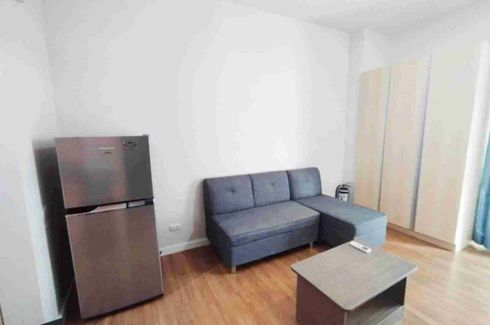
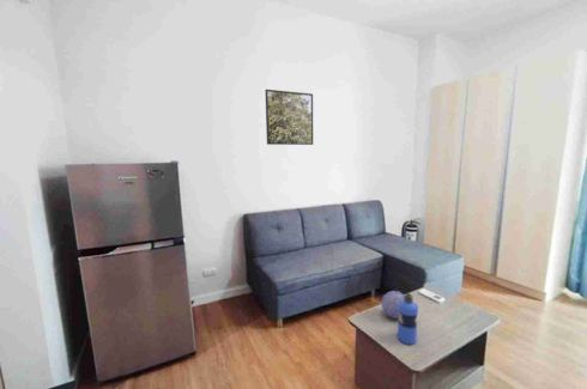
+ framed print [264,89,314,146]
+ water bottle [397,292,419,346]
+ decorative ball [380,290,405,320]
